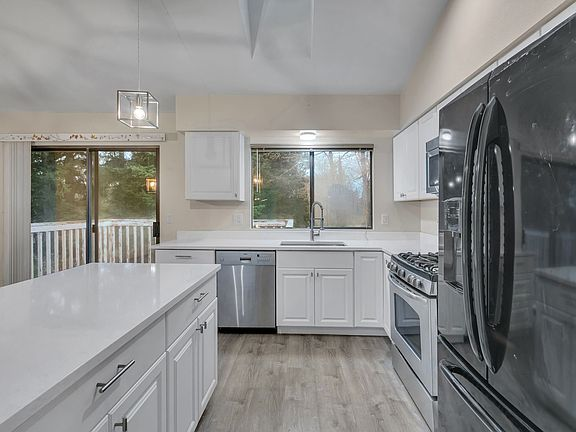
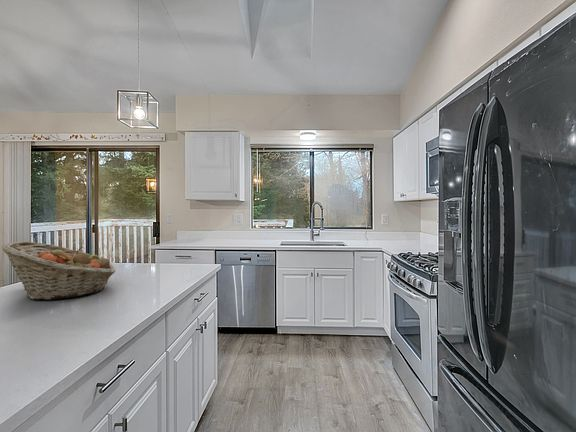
+ fruit basket [1,241,116,301]
